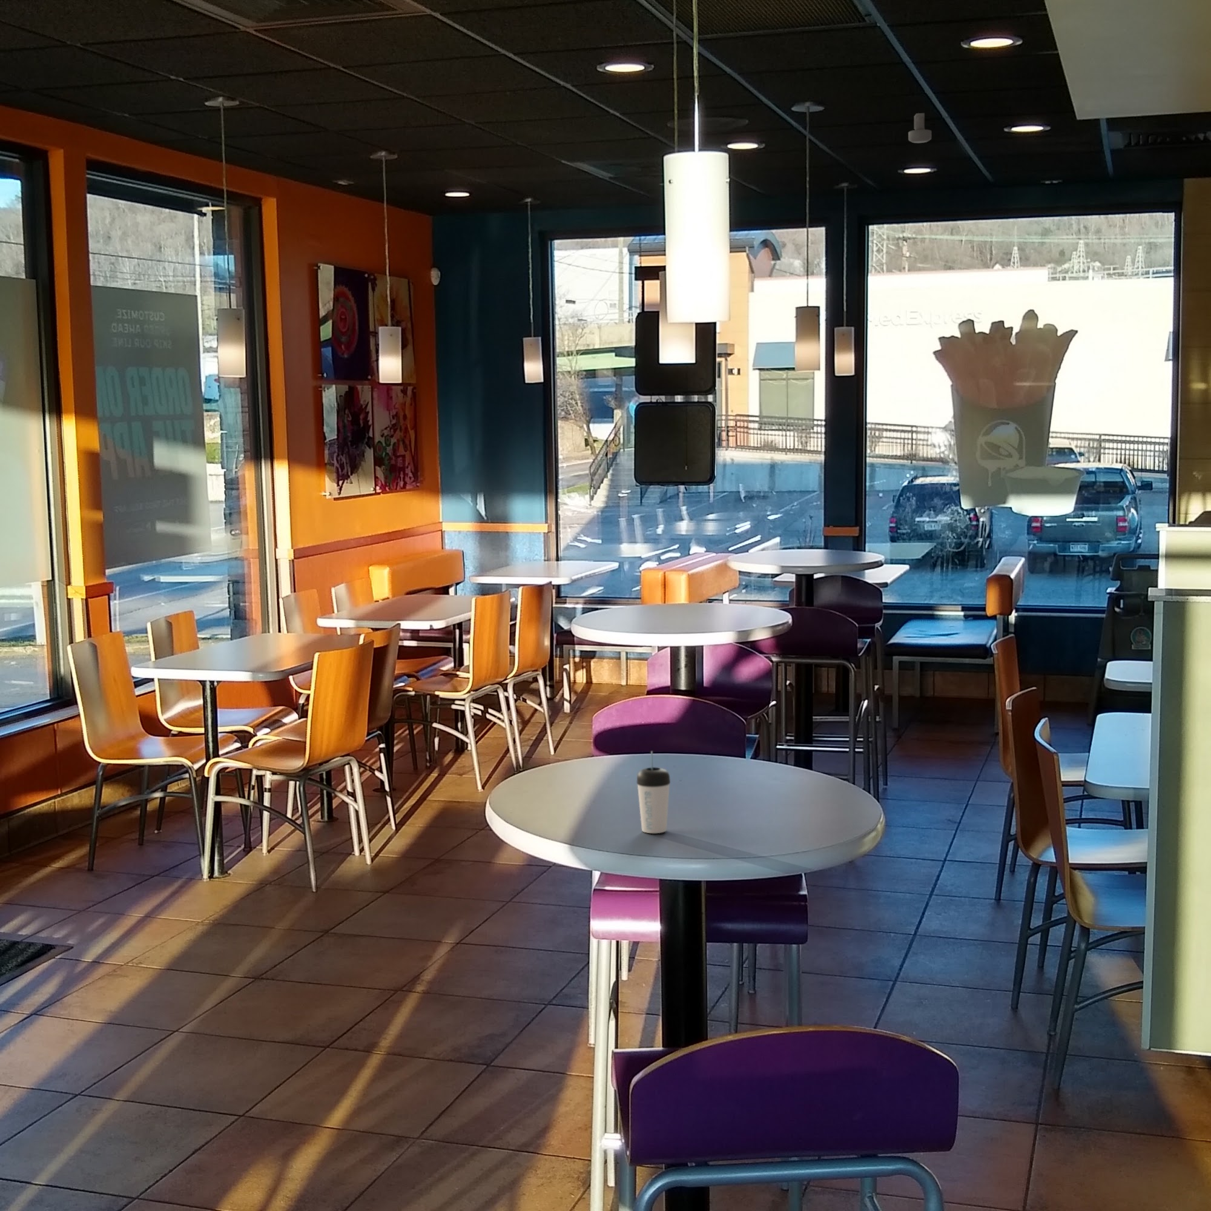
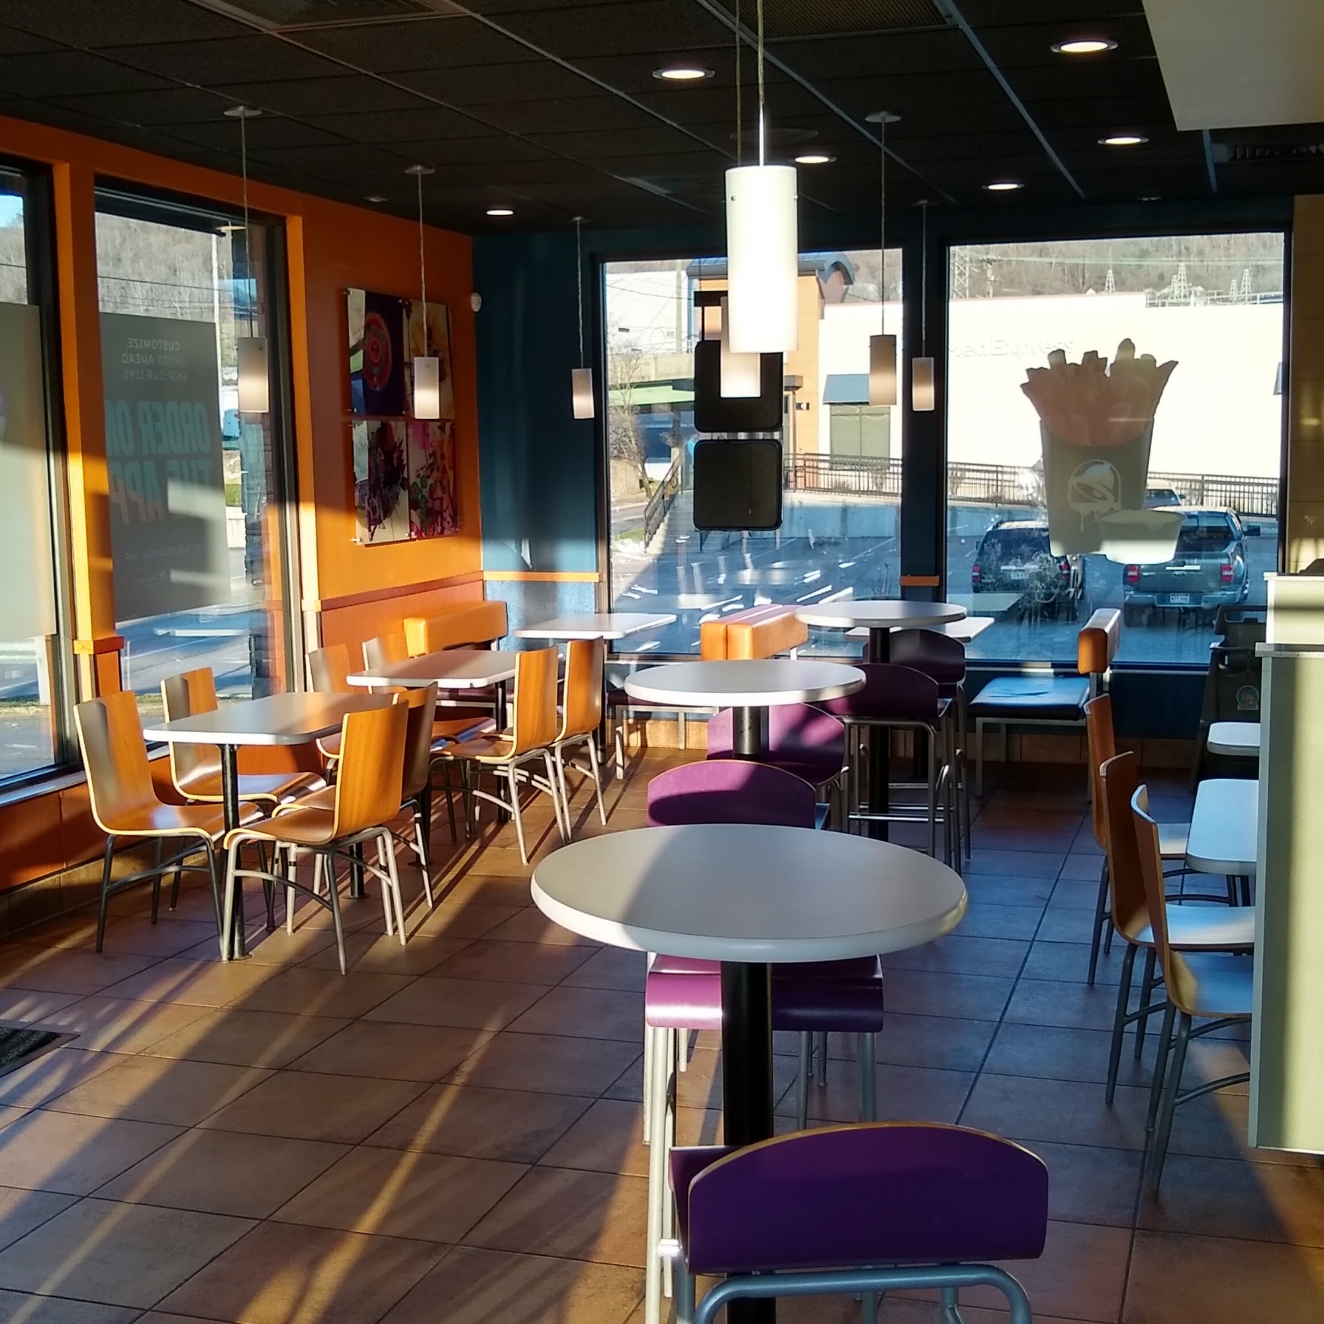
- security camera [907,113,932,143]
- beverage cup [637,751,671,834]
